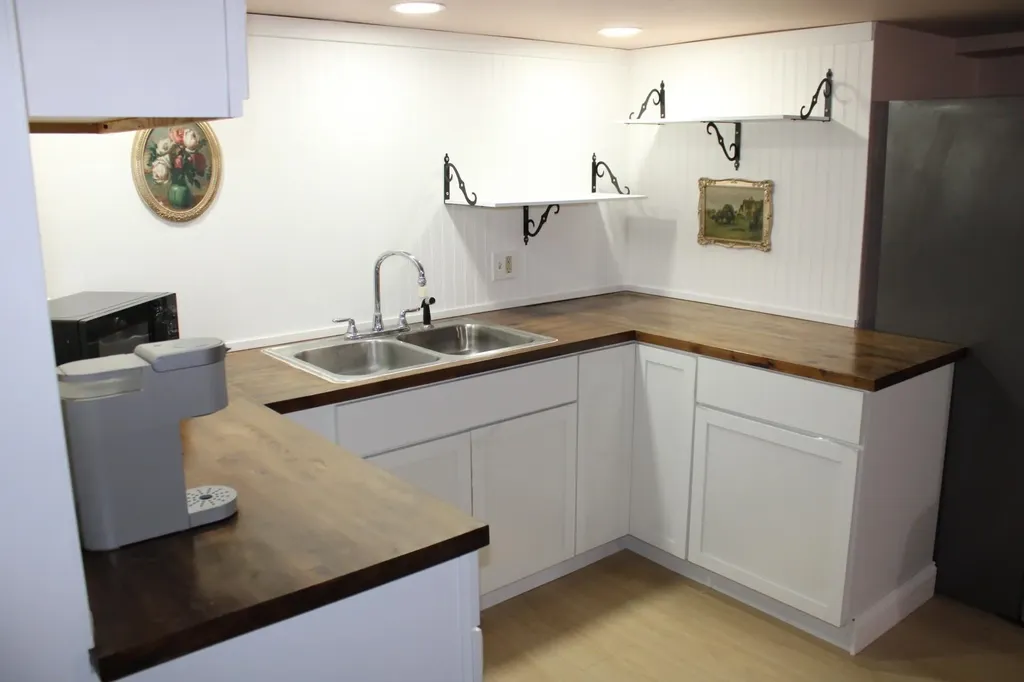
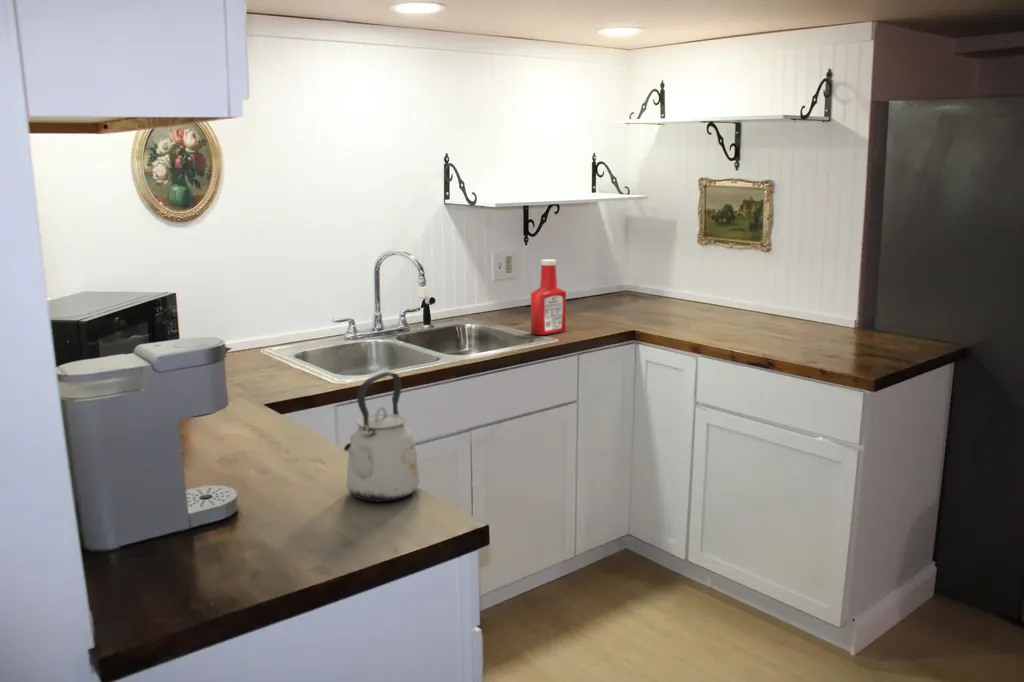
+ soap bottle [530,258,567,336]
+ kettle [342,371,421,503]
